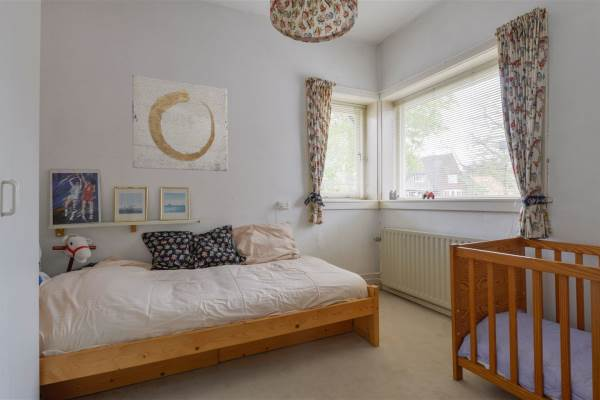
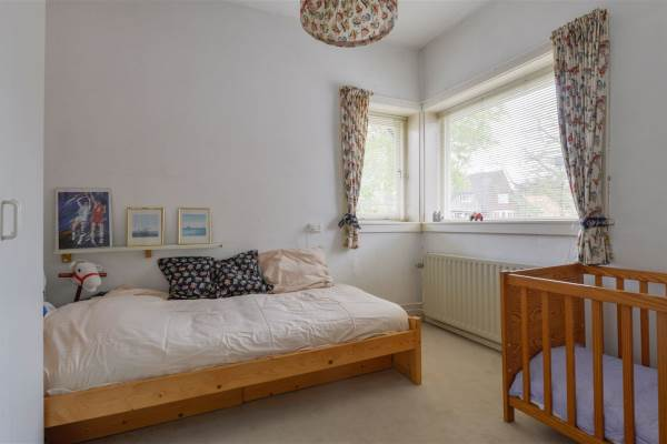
- wall art [131,74,229,172]
